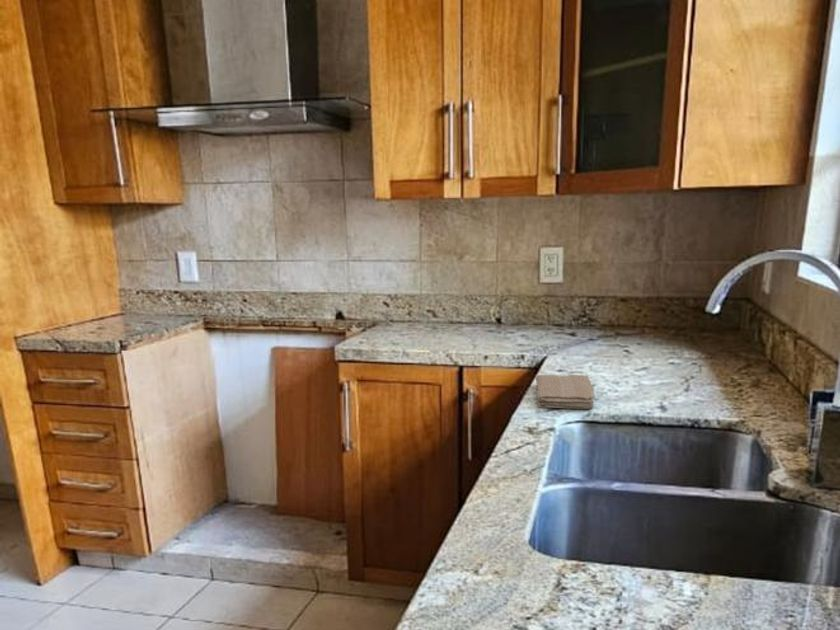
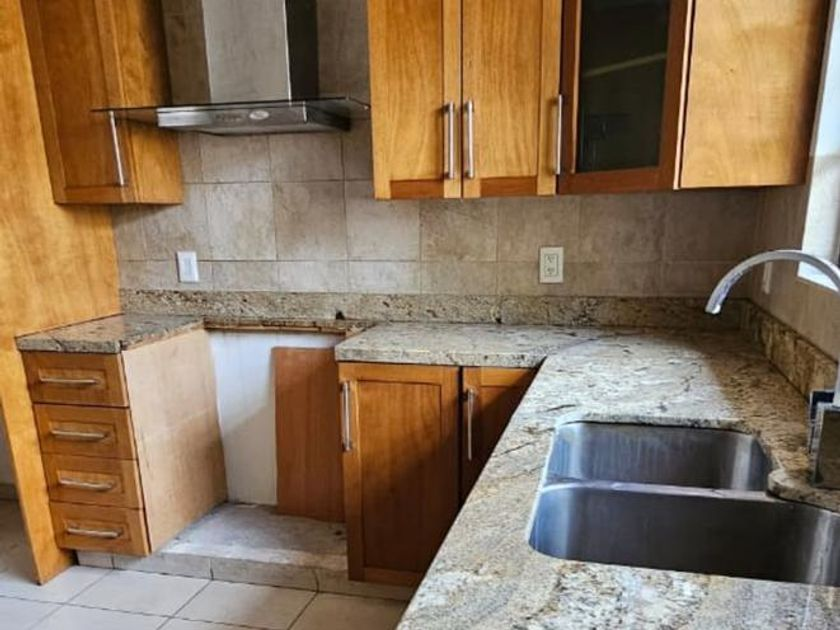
- washcloth [535,374,596,410]
